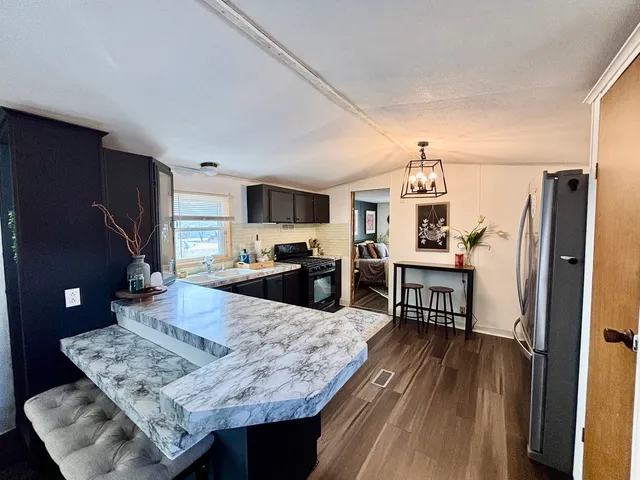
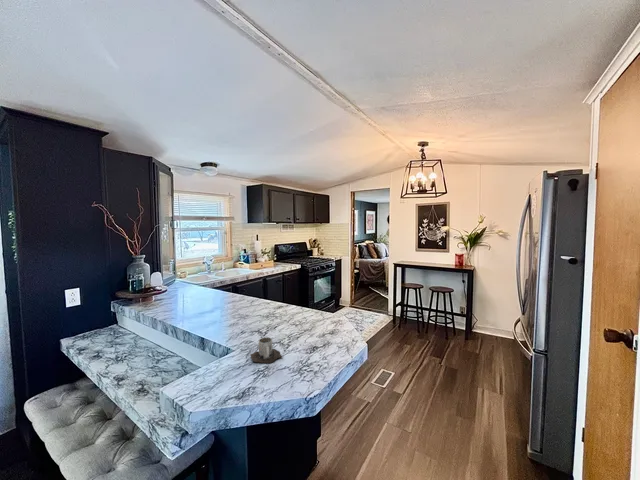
+ mug [249,337,284,364]
